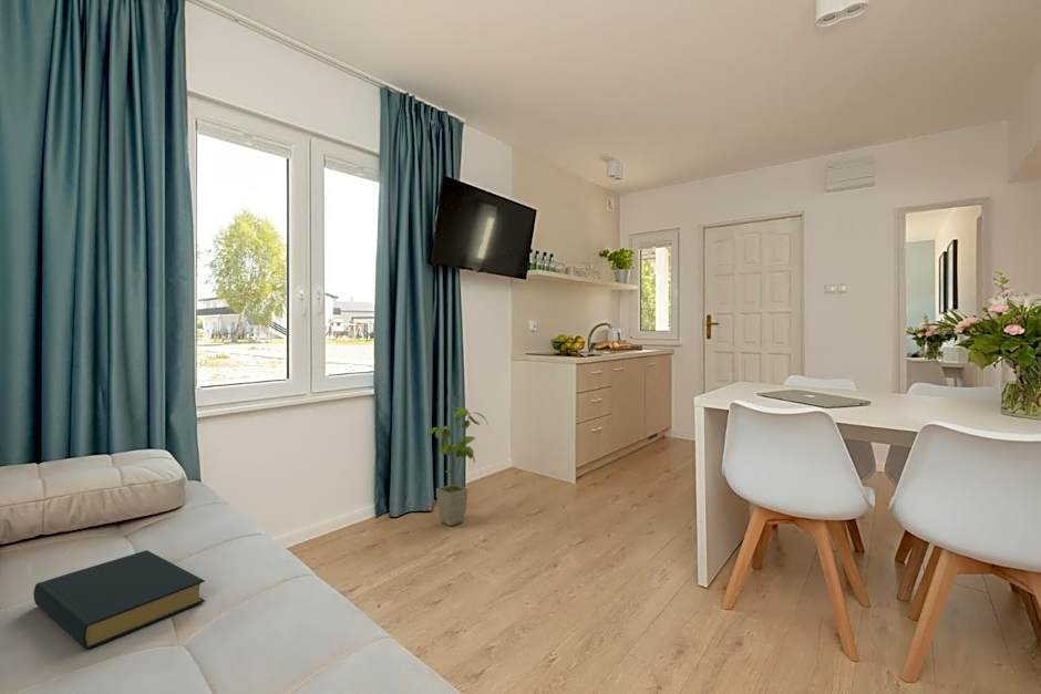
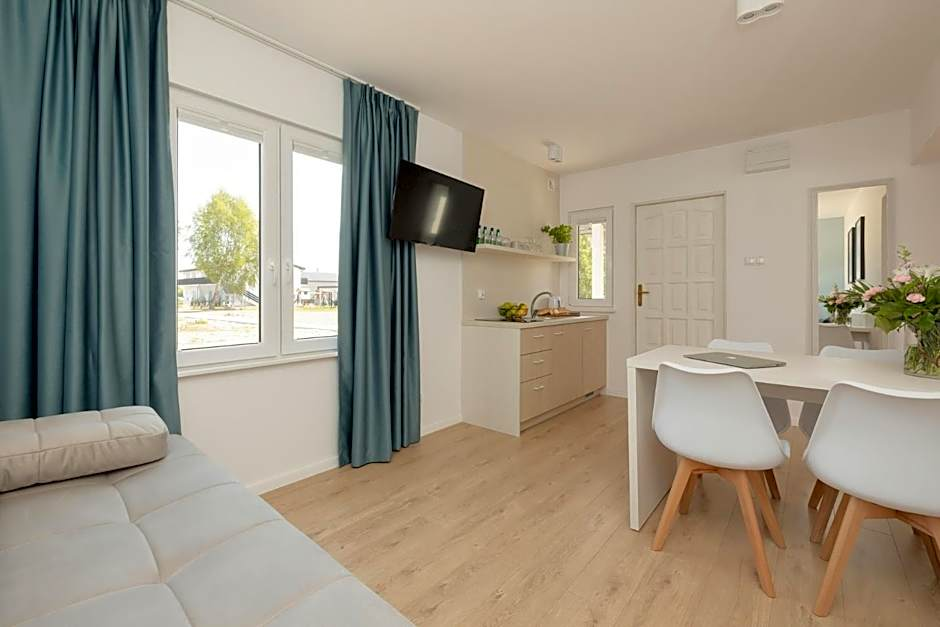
- house plant [425,406,489,527]
- hardback book [32,549,206,651]
